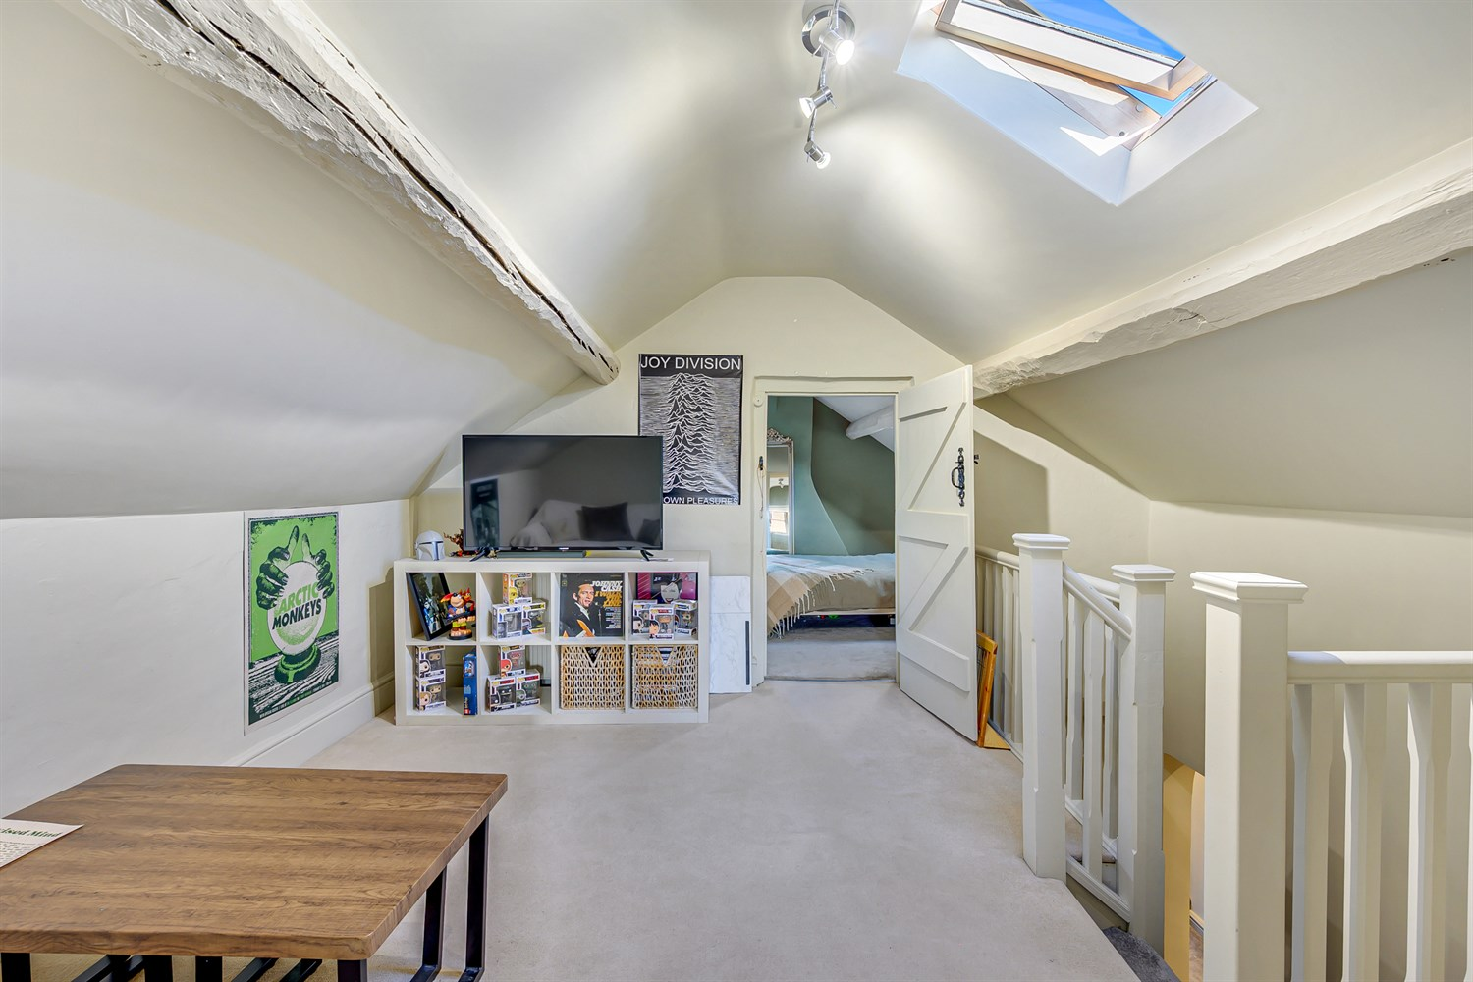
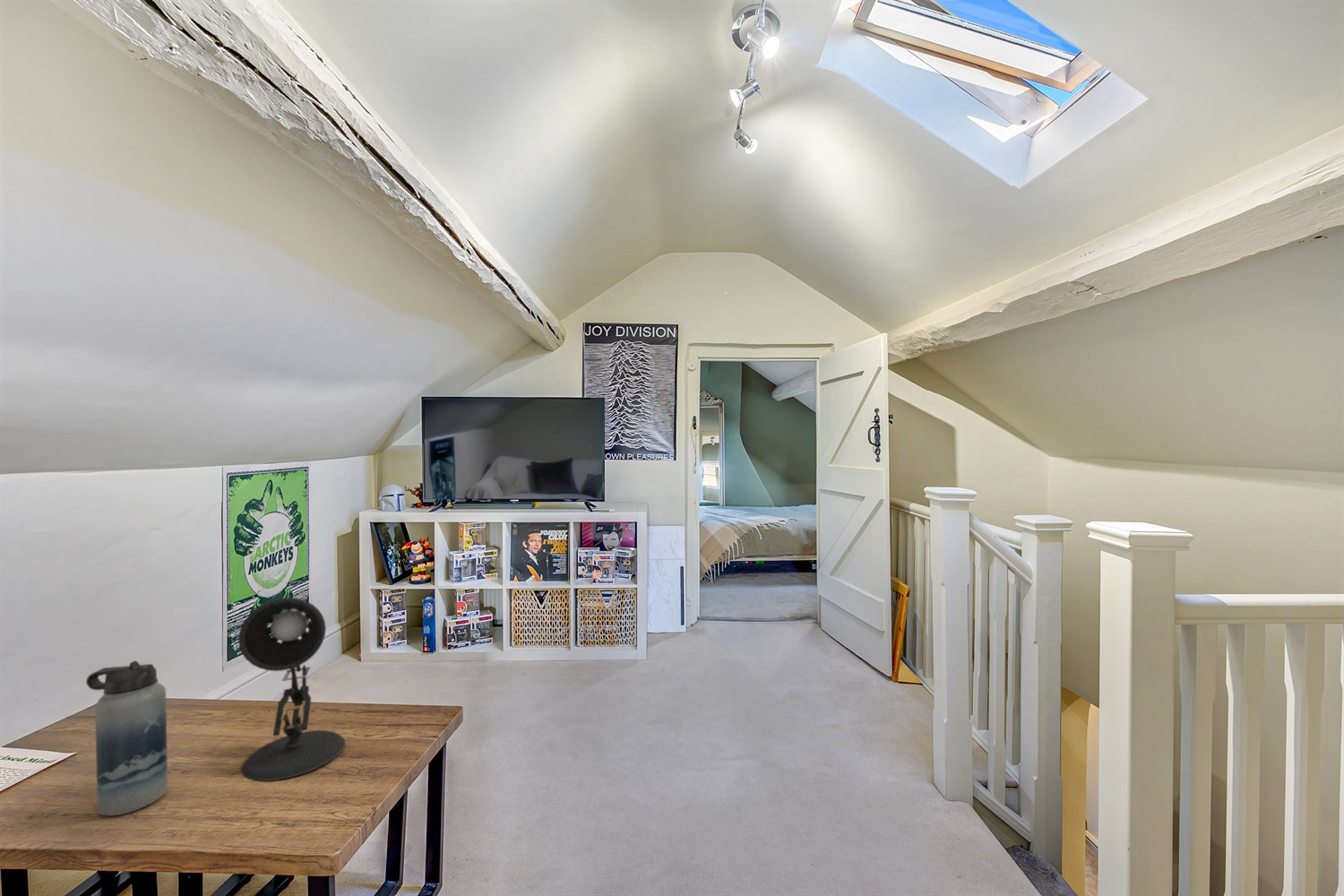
+ water bottle [85,659,168,816]
+ desk lamp [237,597,346,782]
